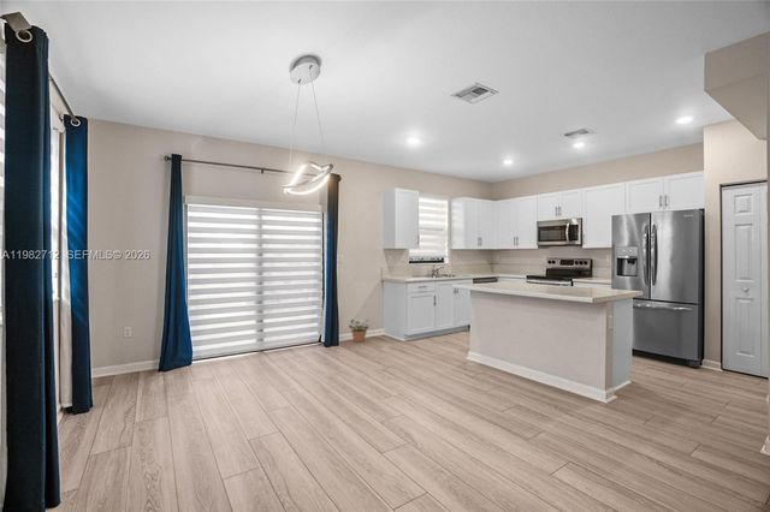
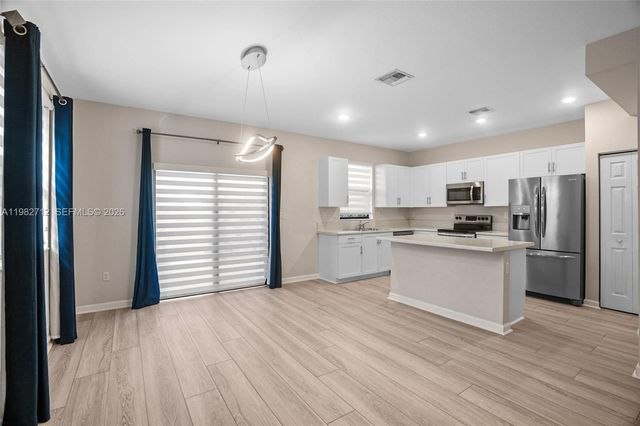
- potted plant [348,318,371,344]
